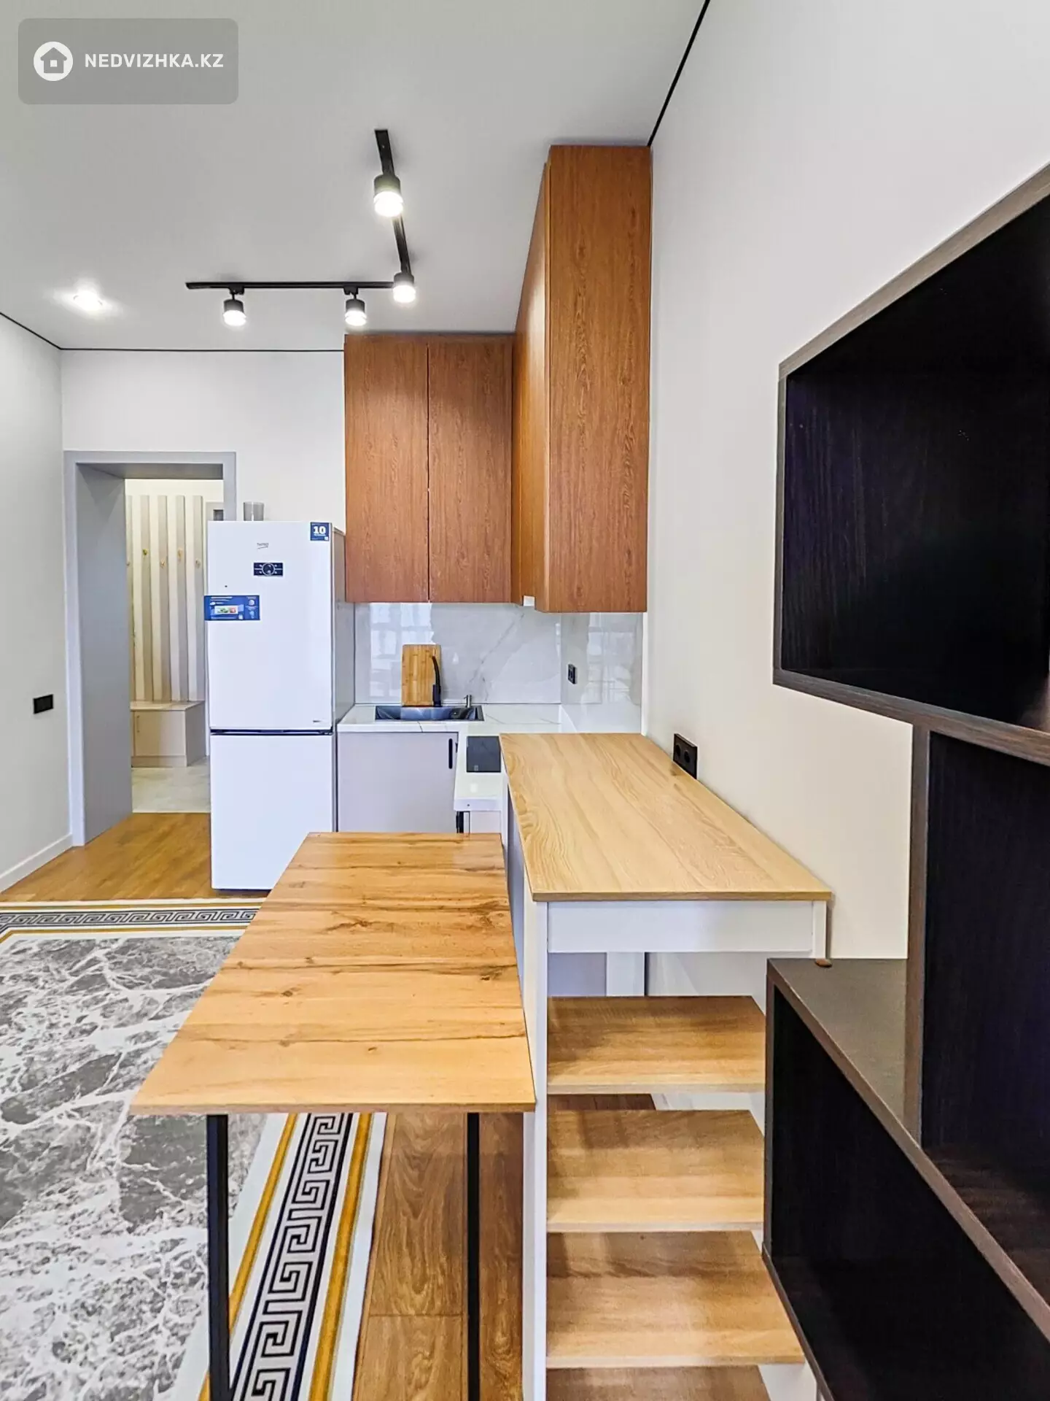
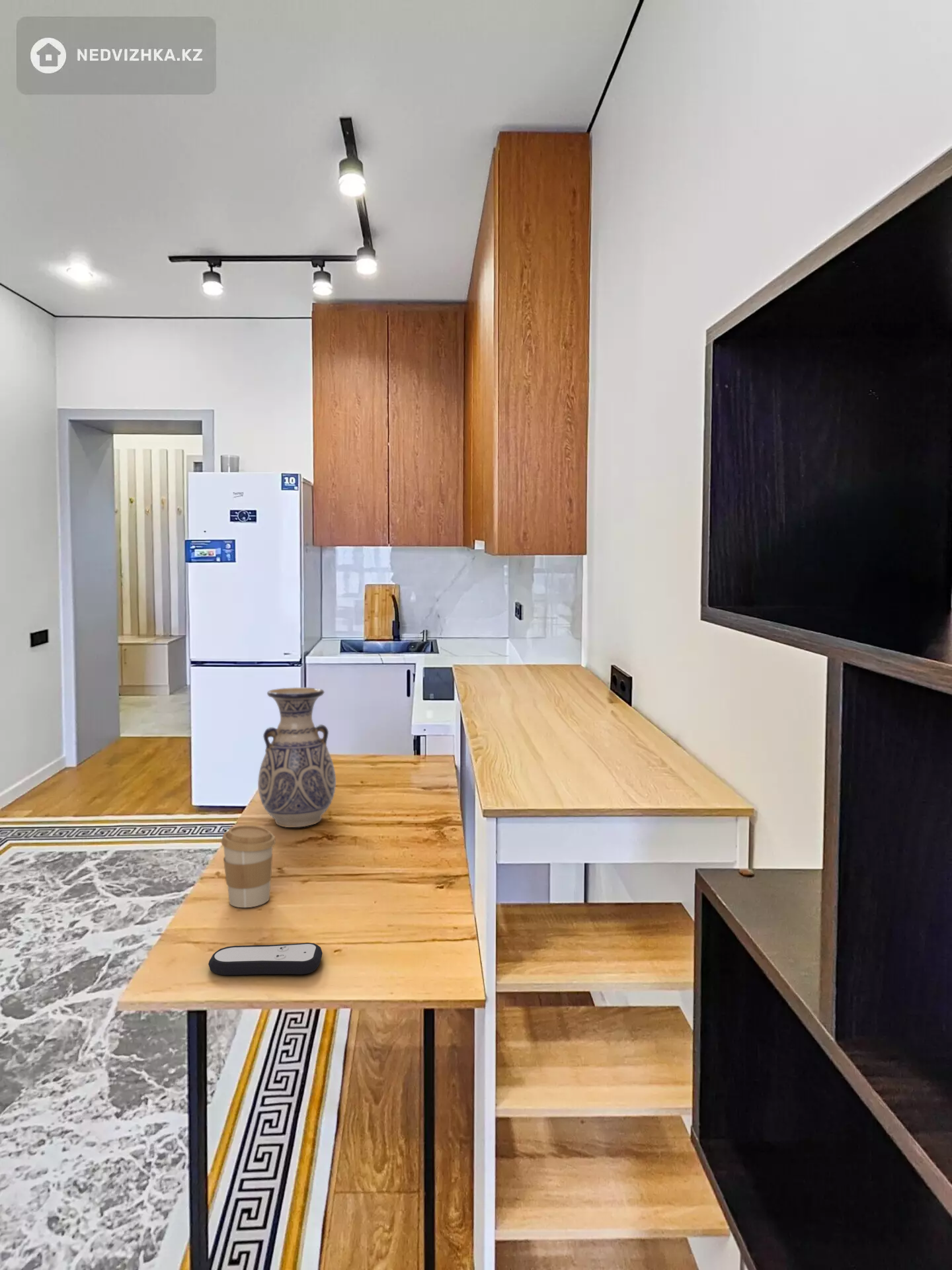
+ coffee cup [221,824,276,908]
+ vase [257,687,337,828]
+ remote control [208,942,323,976]
